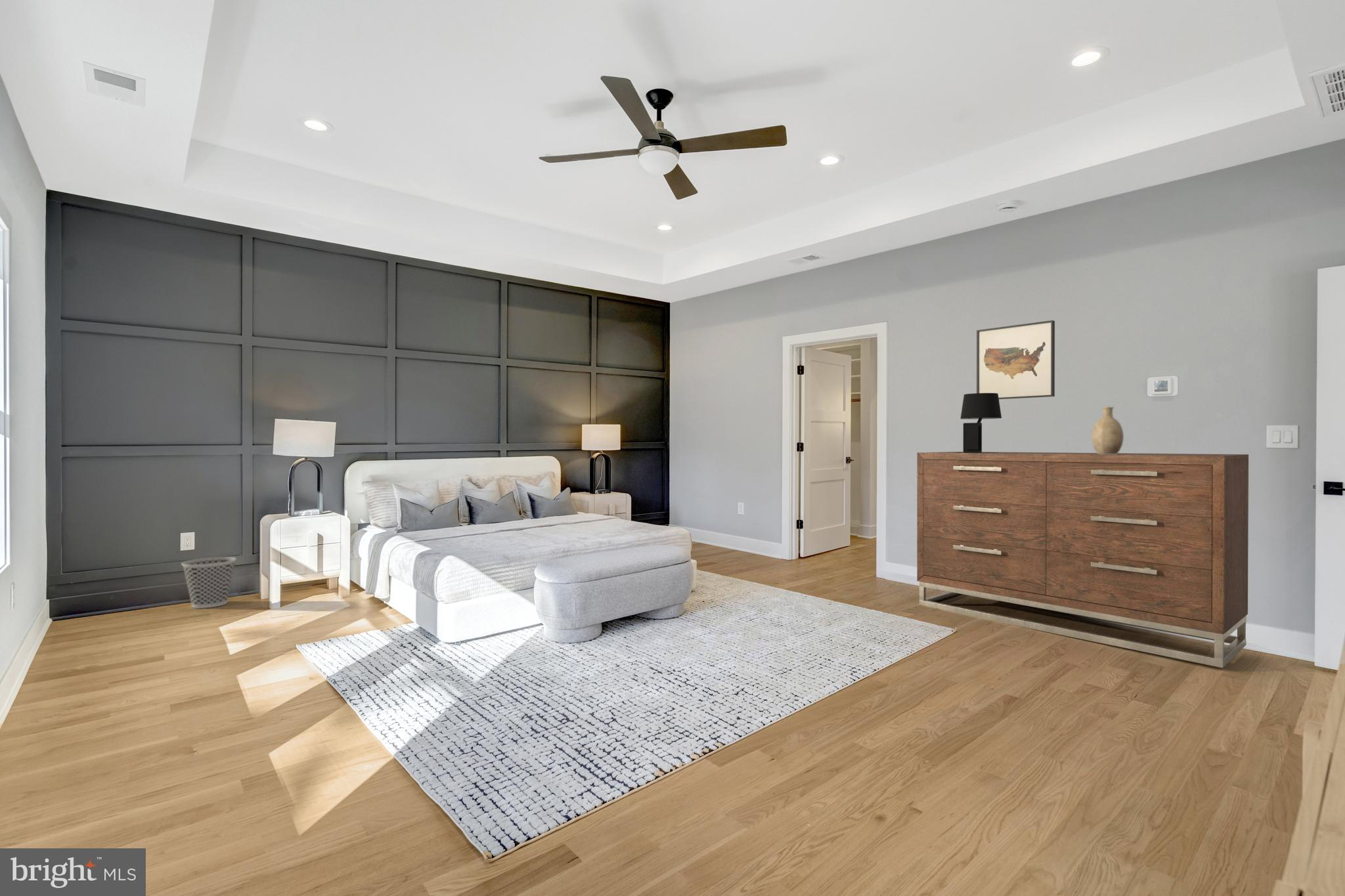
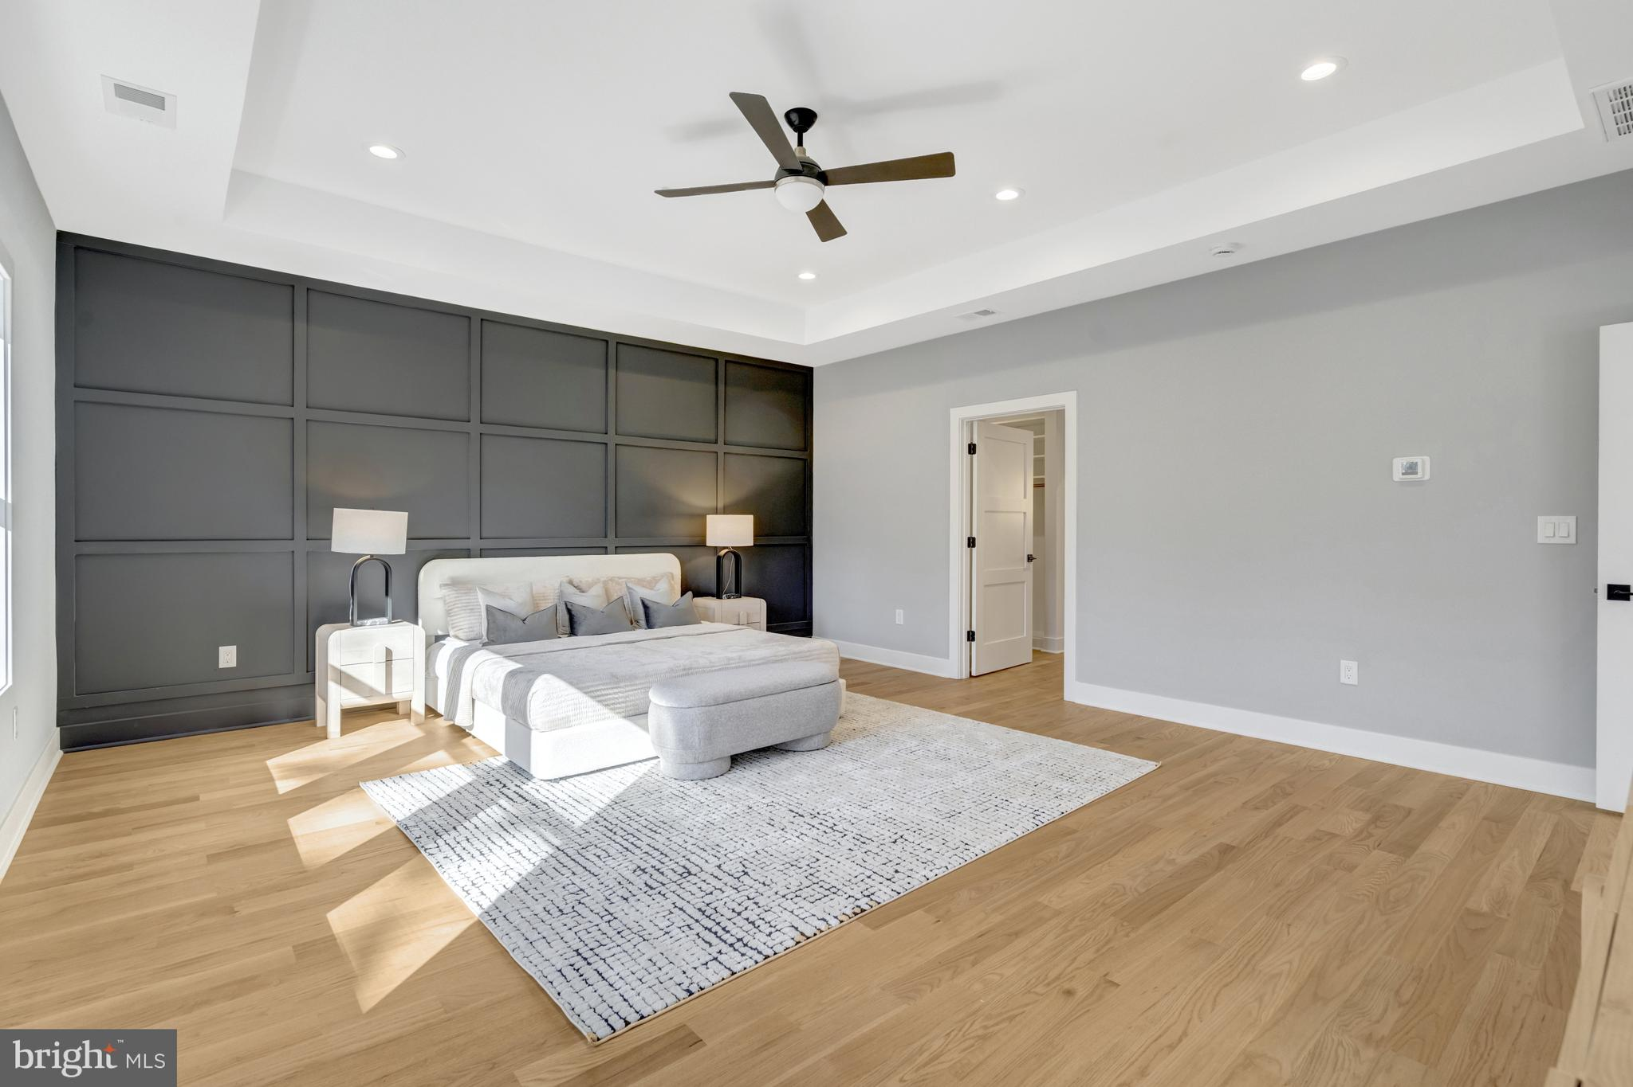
- decorative vase [1091,406,1124,454]
- table lamp [956,393,1002,453]
- wall art [976,320,1055,400]
- dresser [916,451,1249,669]
- wastebasket [181,556,237,609]
